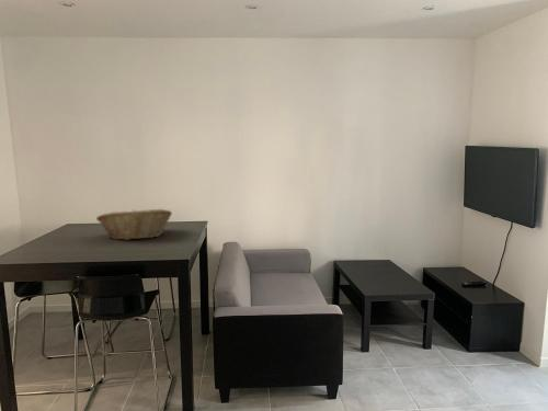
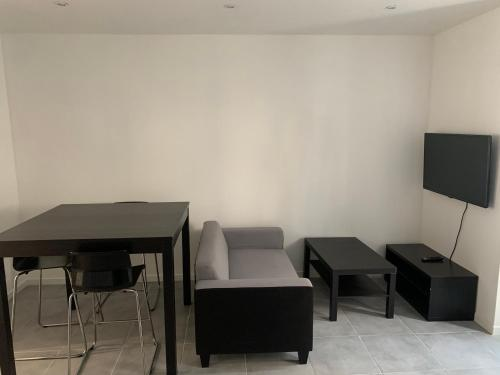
- fruit basket [95,208,173,241]
